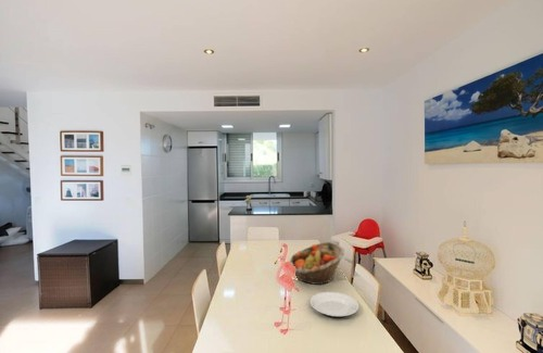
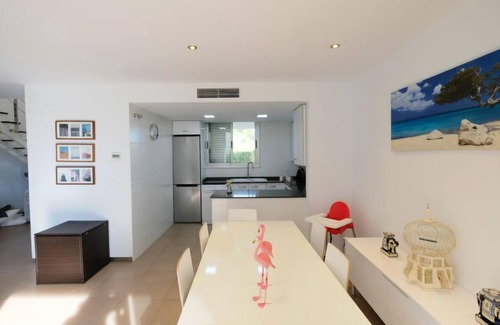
- plate [310,291,359,319]
- fruit basket [289,241,345,286]
